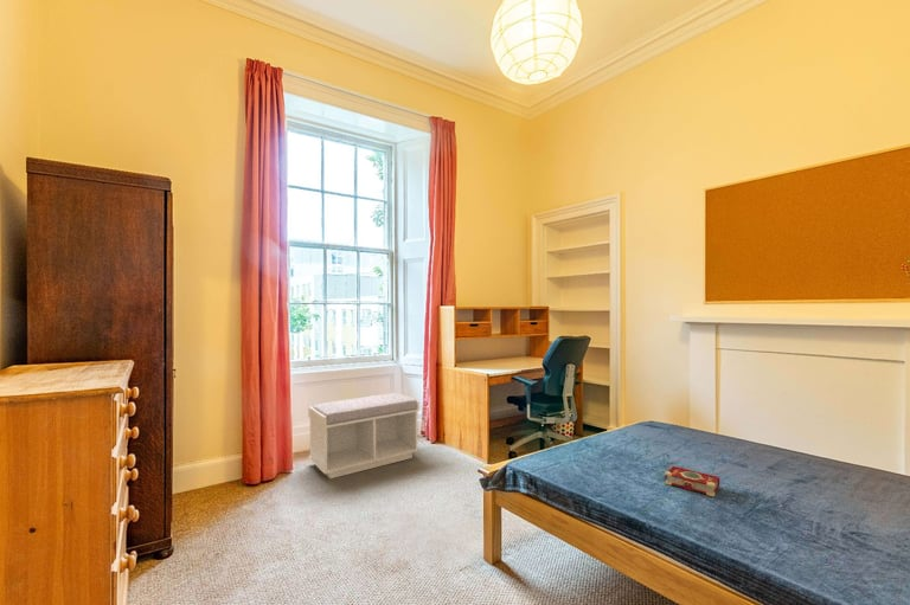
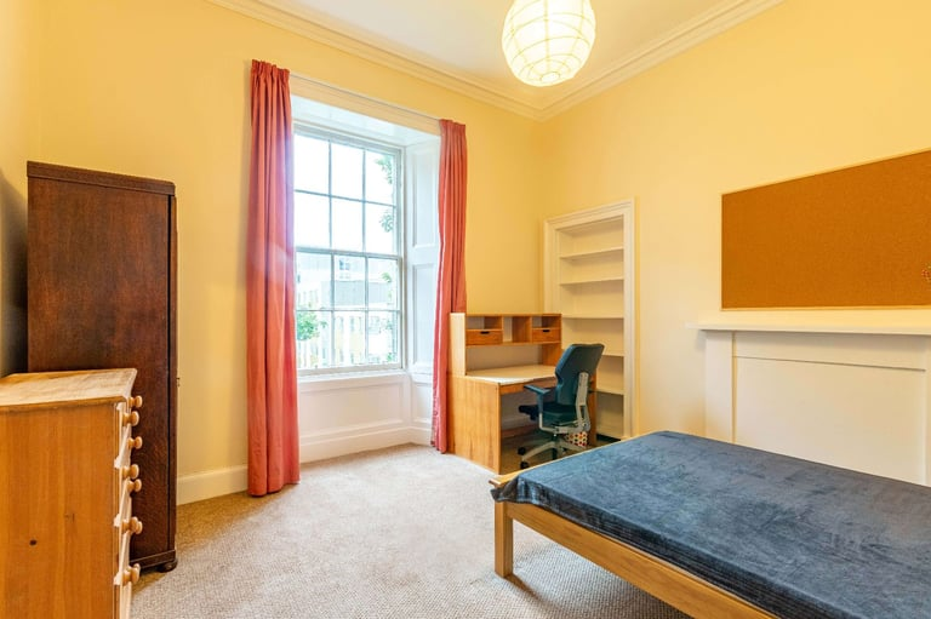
- bench [307,392,421,480]
- book [664,465,720,497]
